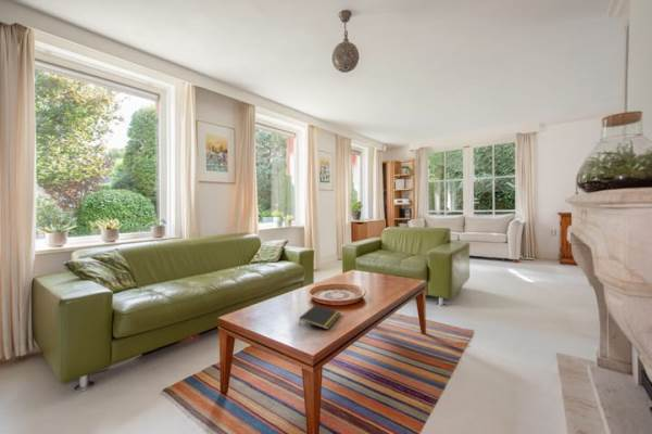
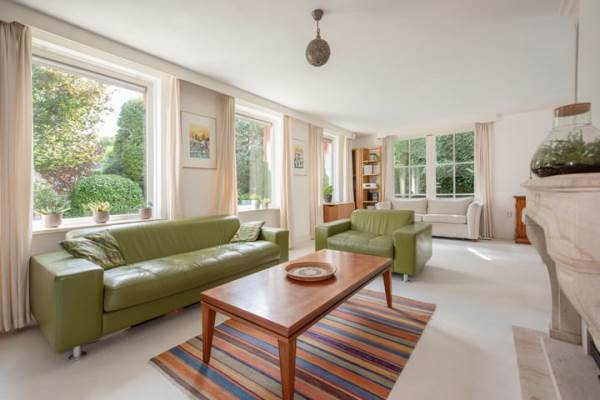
- notepad [298,304,342,331]
